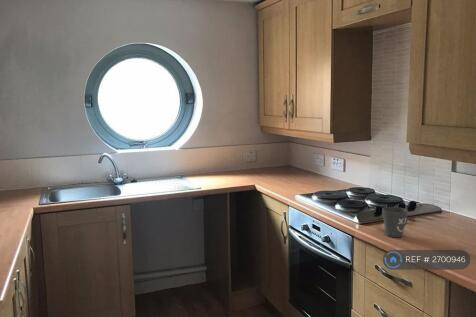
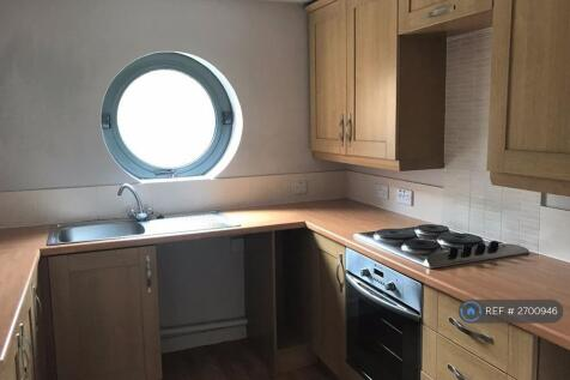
- mug [381,206,408,238]
